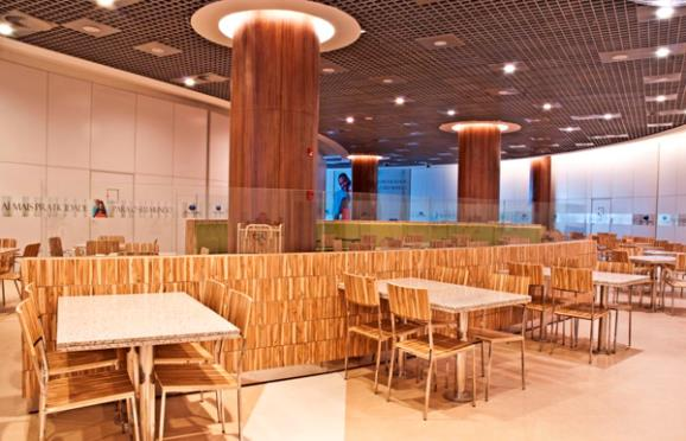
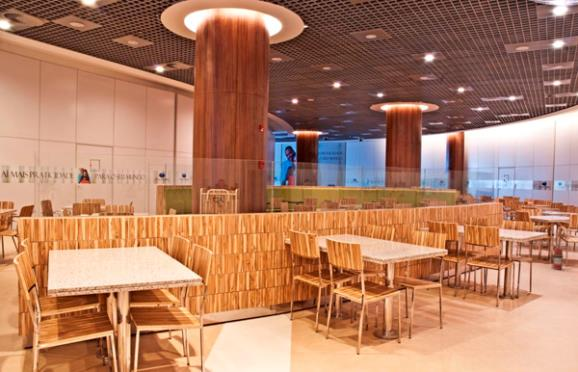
+ fire extinguisher [548,242,568,271]
